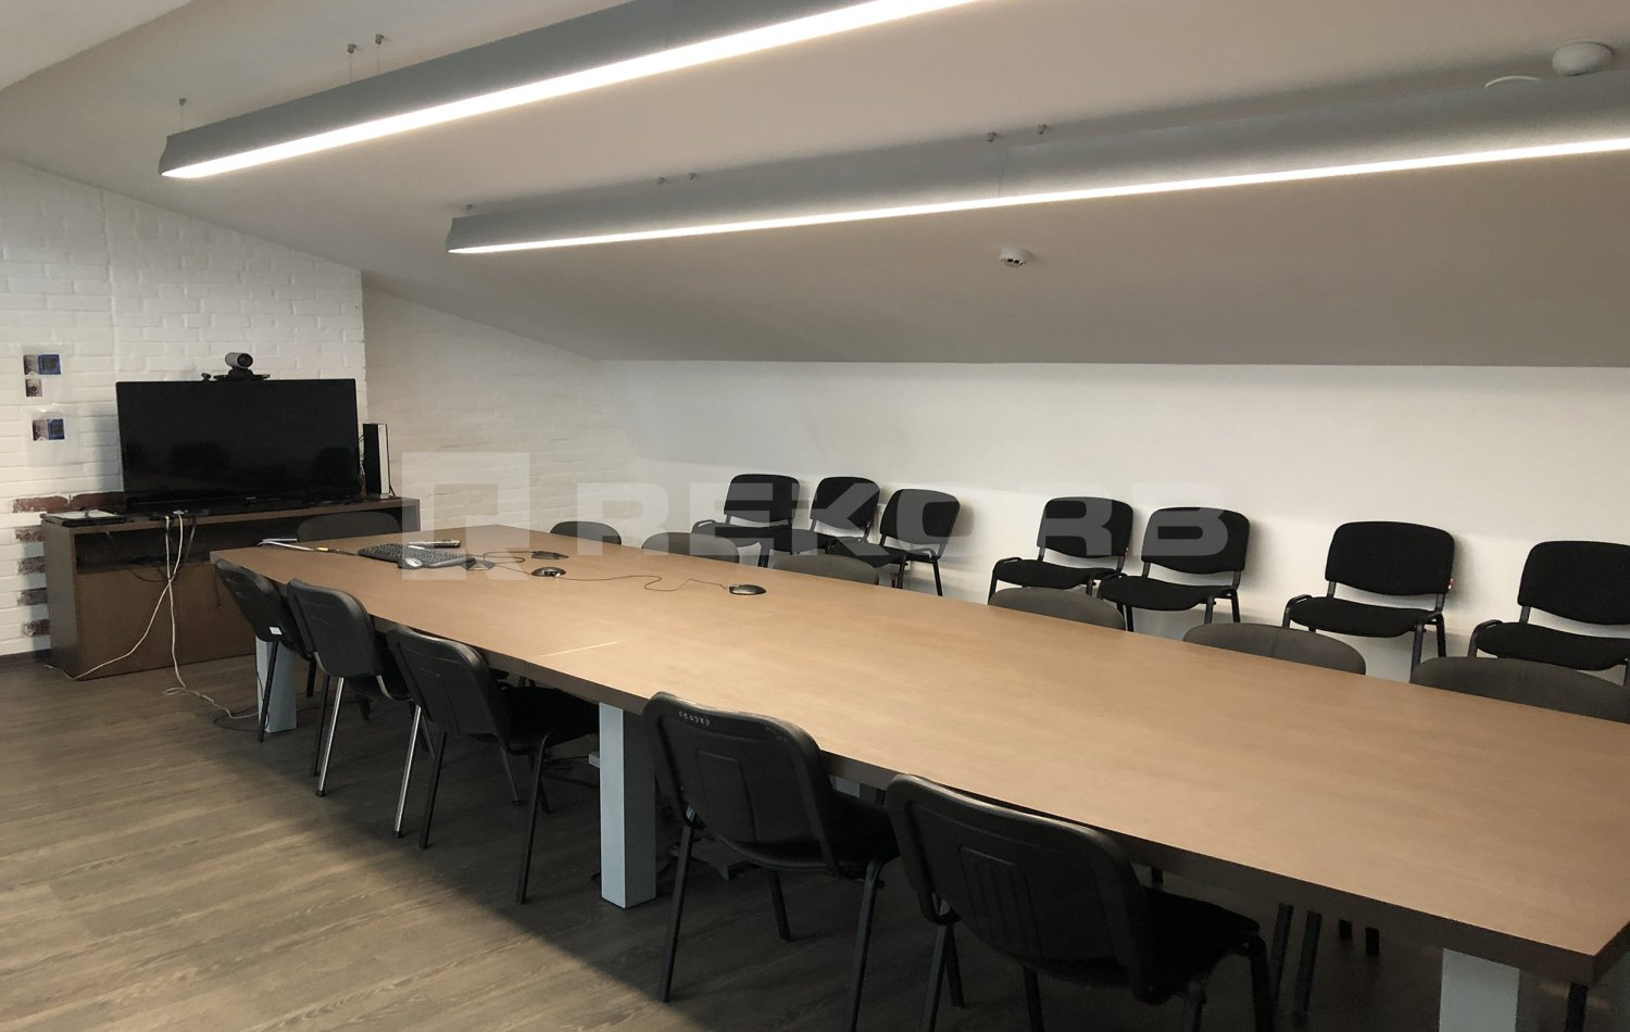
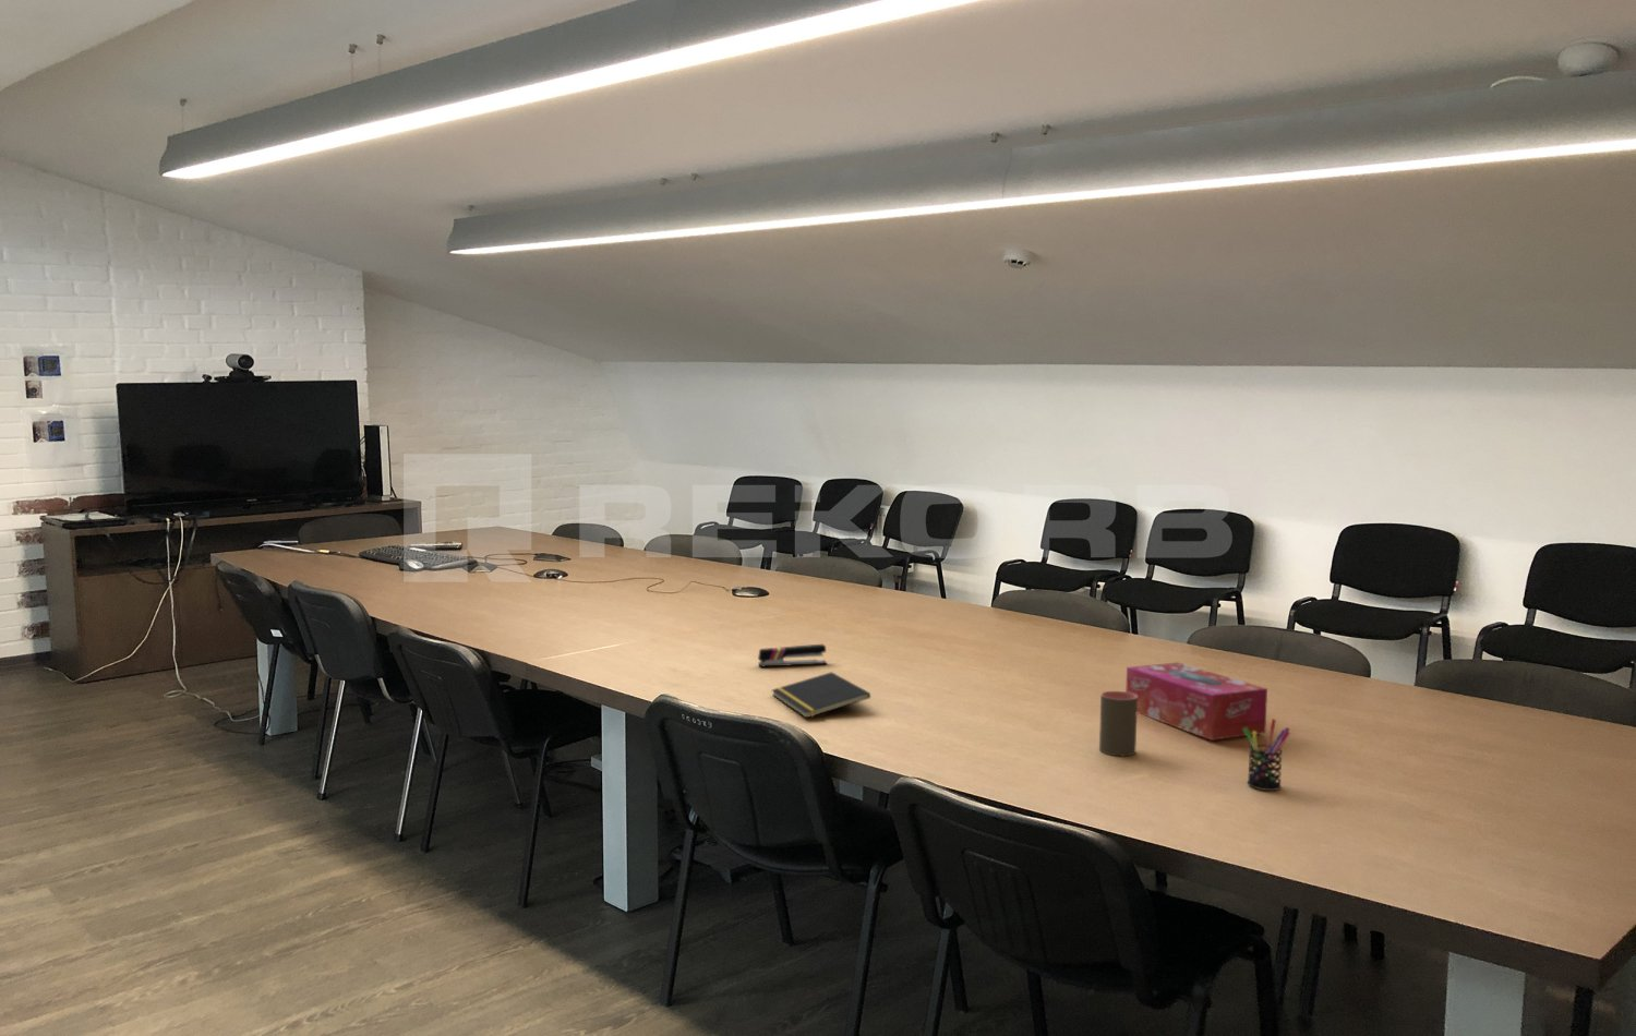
+ stapler [757,644,828,668]
+ tissue box [1124,662,1269,742]
+ notepad [771,671,872,719]
+ cup [1098,690,1138,757]
+ pen holder [1244,718,1291,792]
